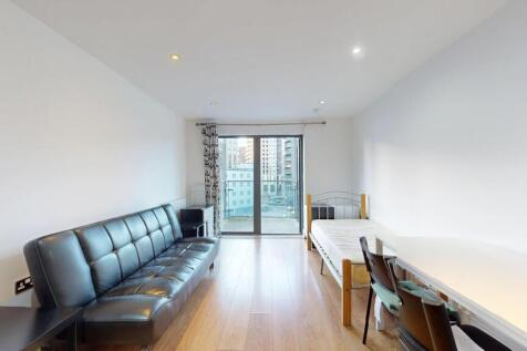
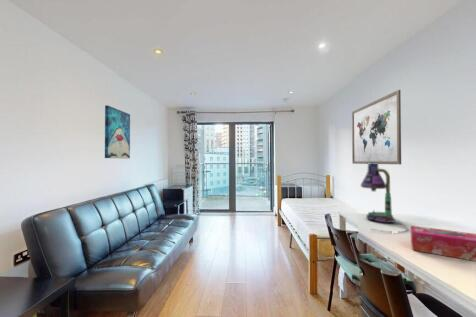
+ wall art [104,104,131,160]
+ wall art [351,89,402,165]
+ desk lamp [360,163,409,233]
+ tissue box [410,224,476,262]
